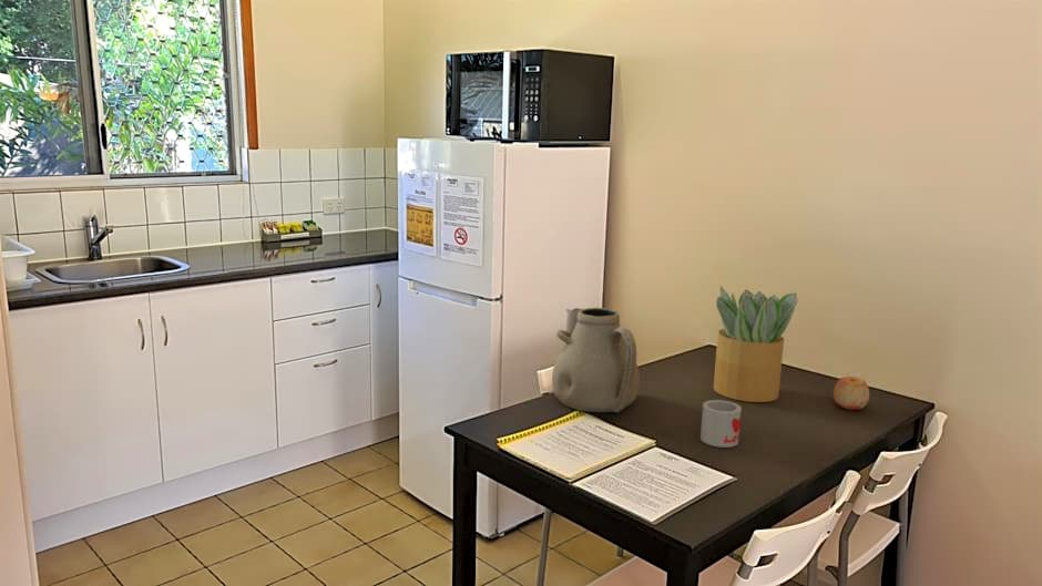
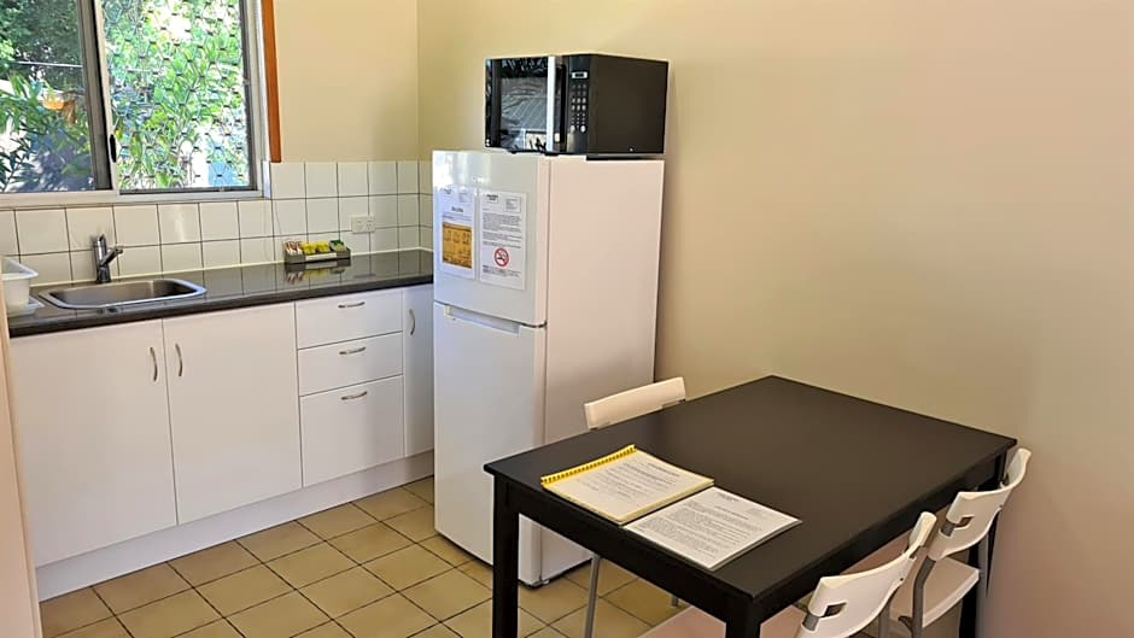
- mug [699,399,743,449]
- potted plant [713,285,799,403]
- apple [832,376,870,411]
- teapot [551,307,641,413]
